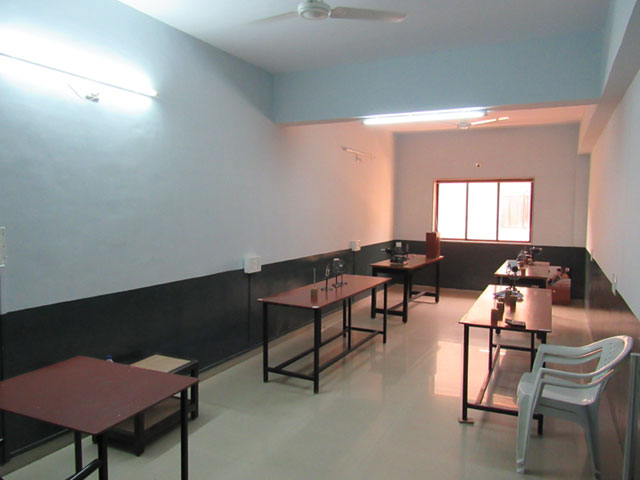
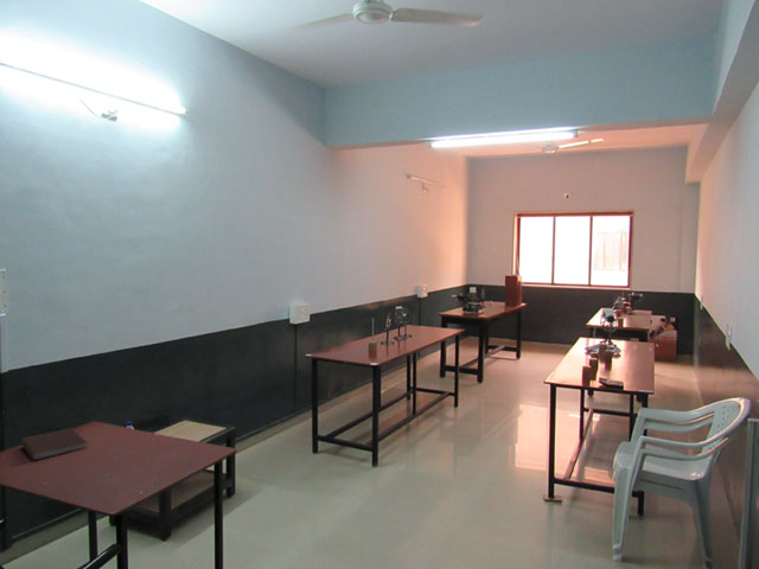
+ notebook [20,427,88,462]
